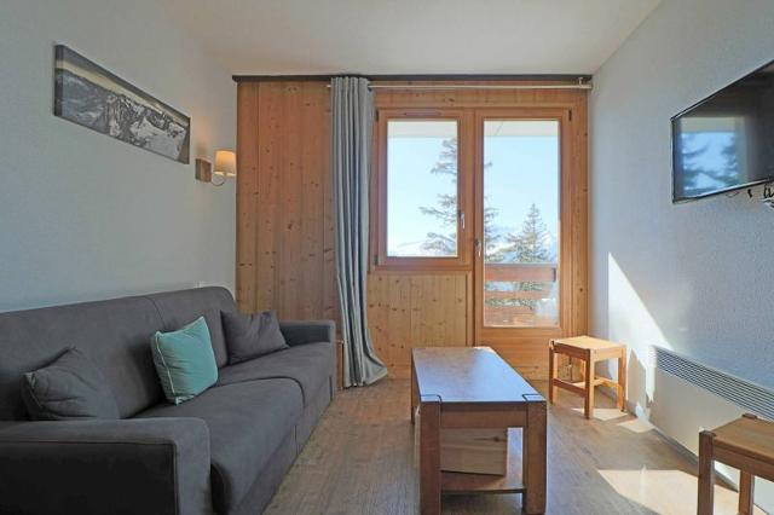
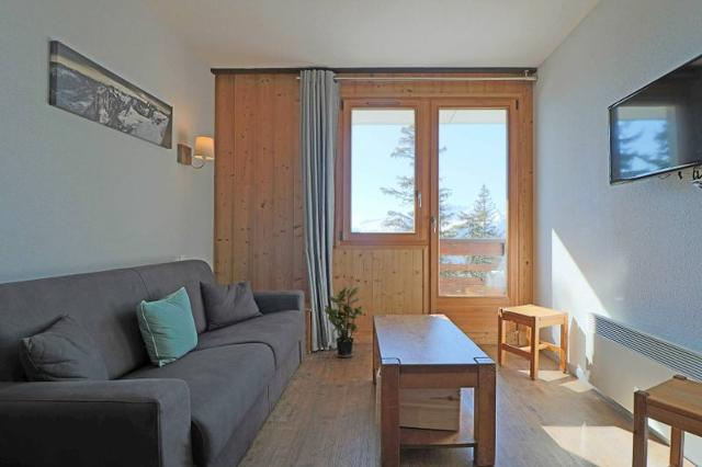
+ potted plant [324,285,364,358]
